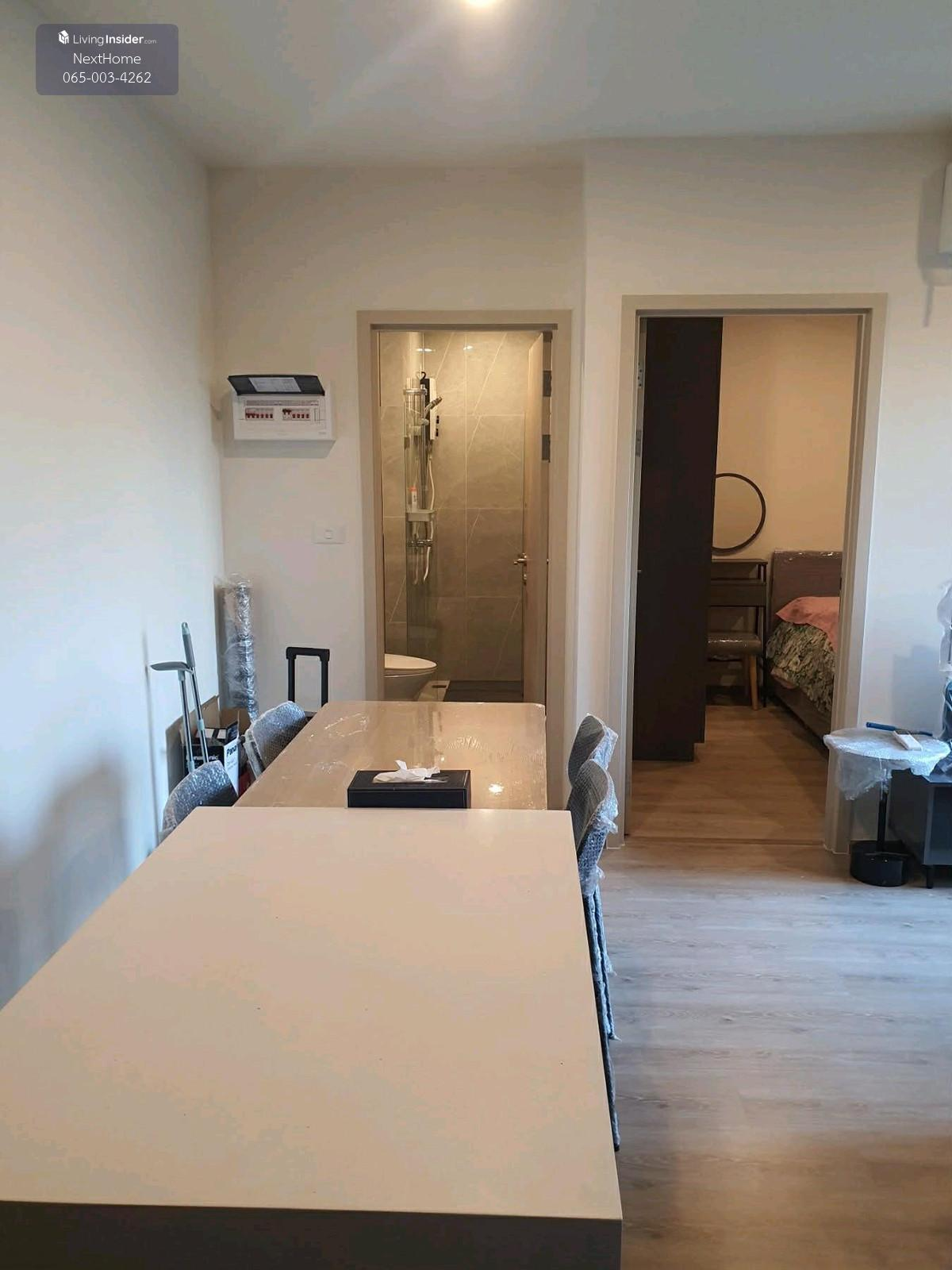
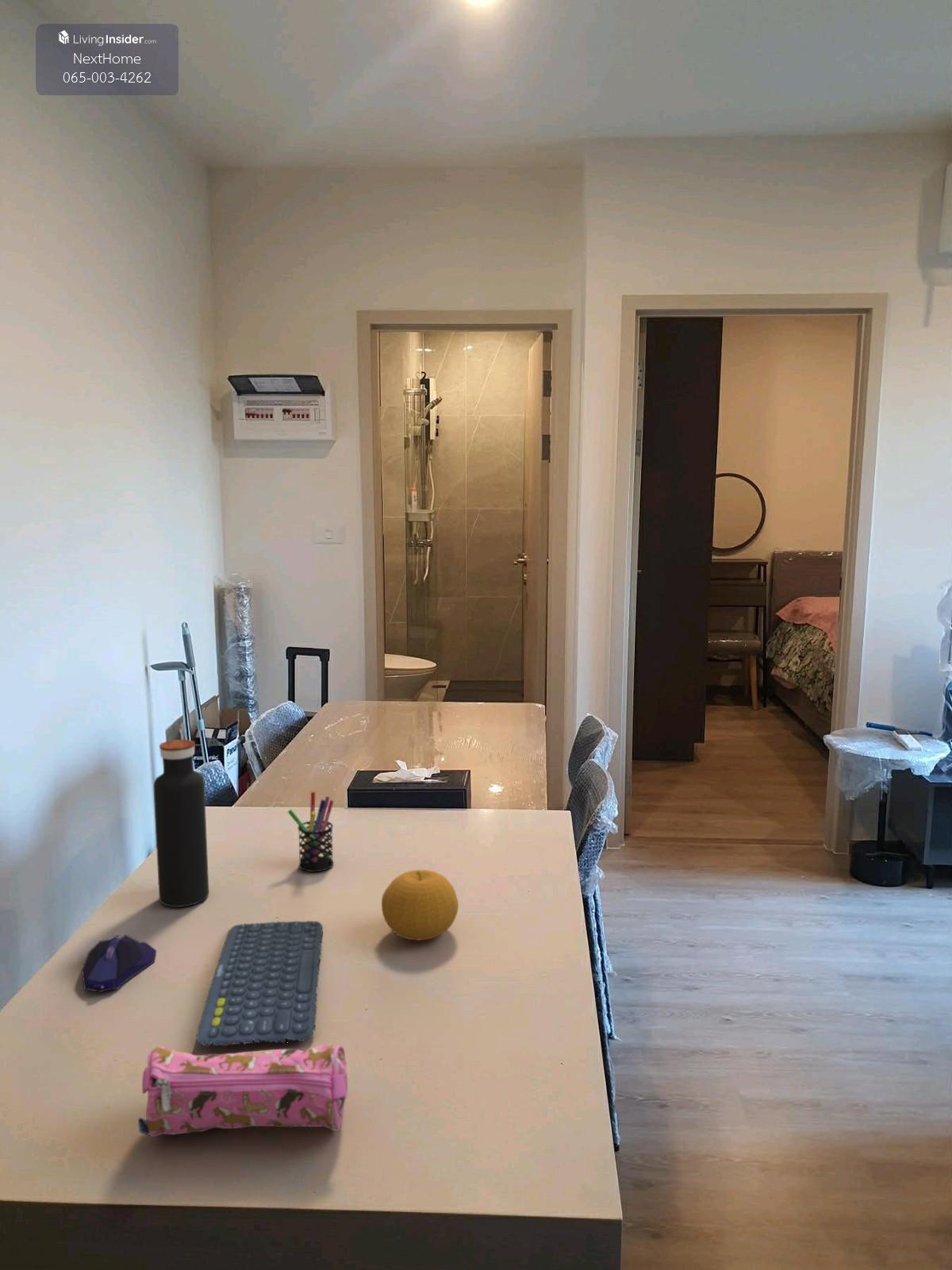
+ pen holder [287,791,335,872]
+ pencil case [137,1043,348,1137]
+ computer mouse [81,934,157,993]
+ keyboard [195,920,324,1047]
+ fruit [381,869,459,941]
+ water bottle [152,739,209,908]
